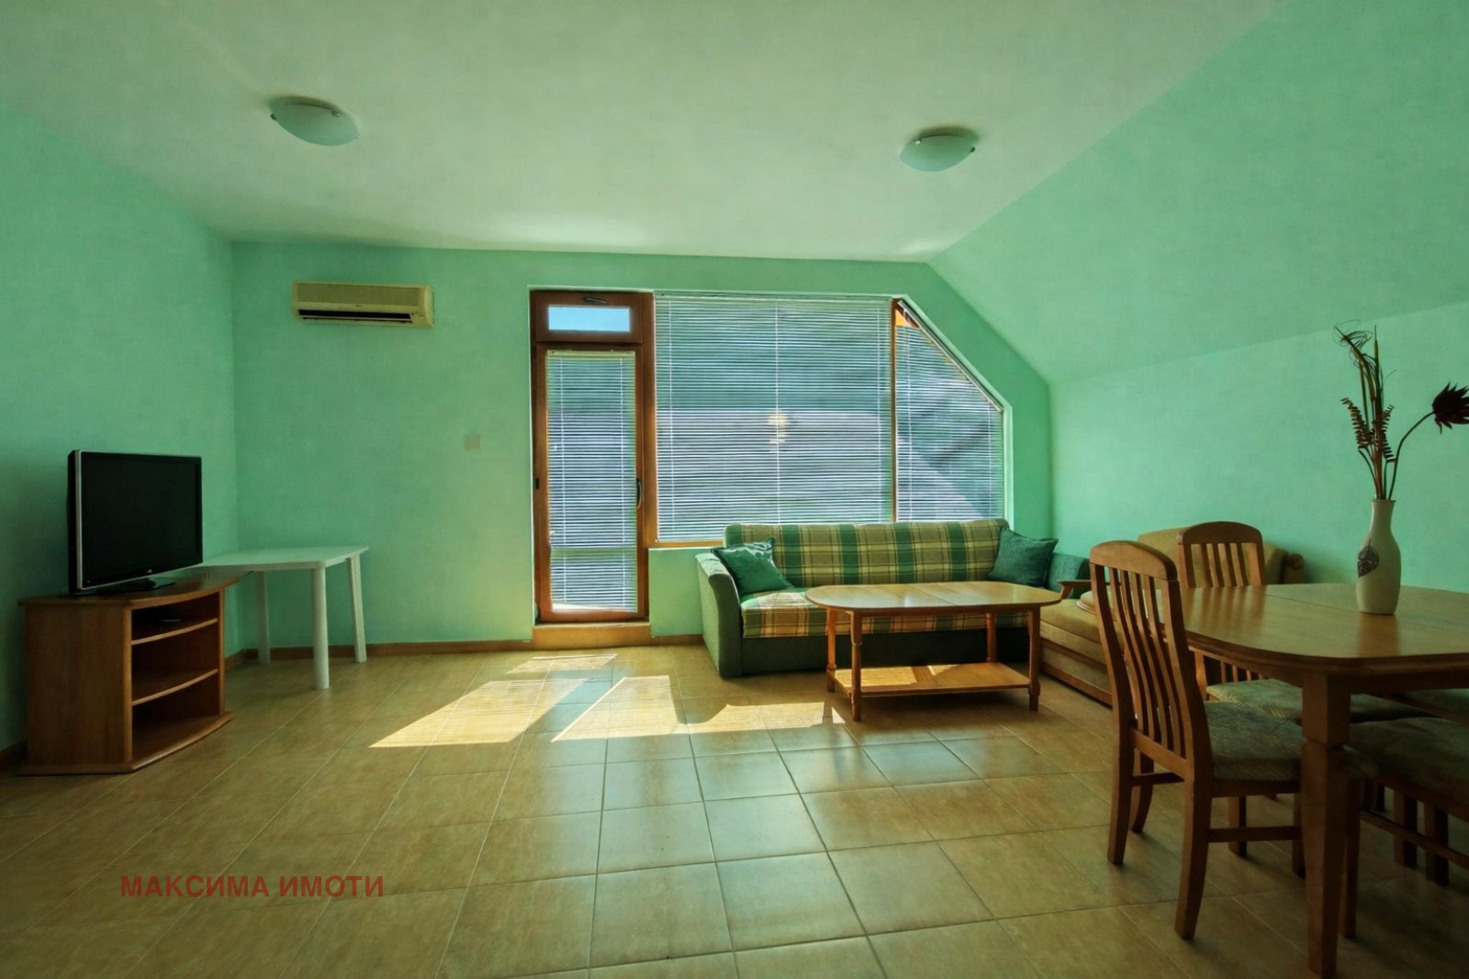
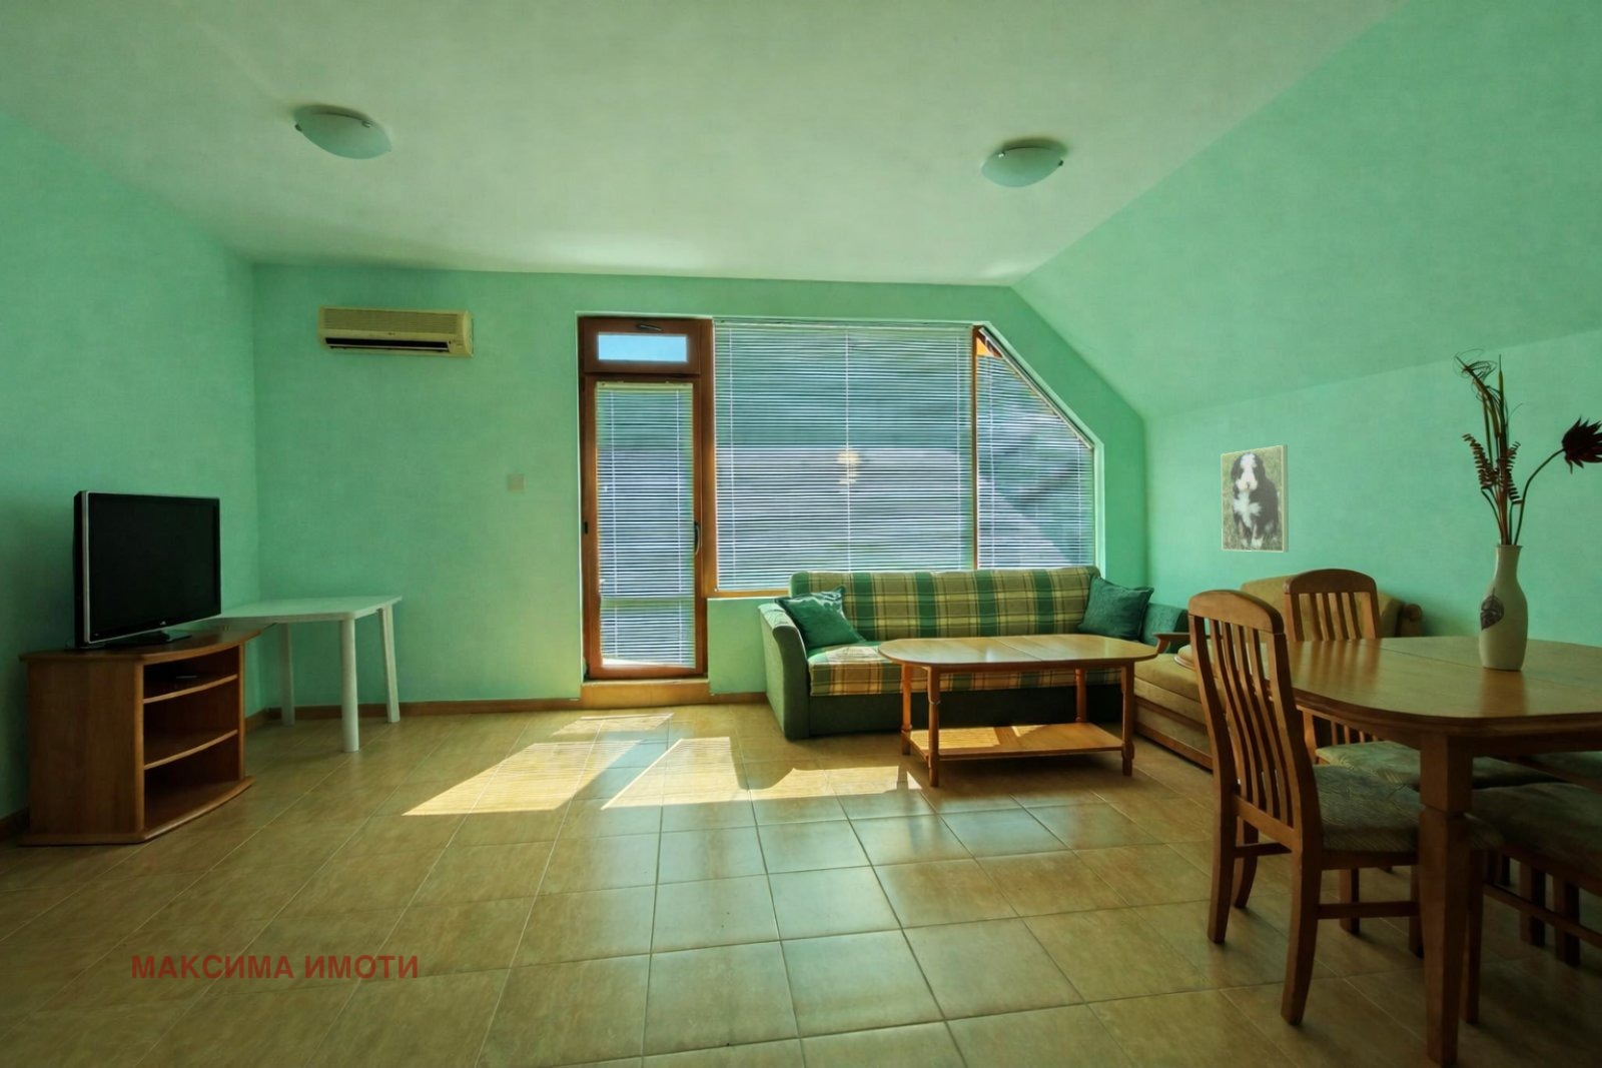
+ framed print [1221,445,1290,553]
